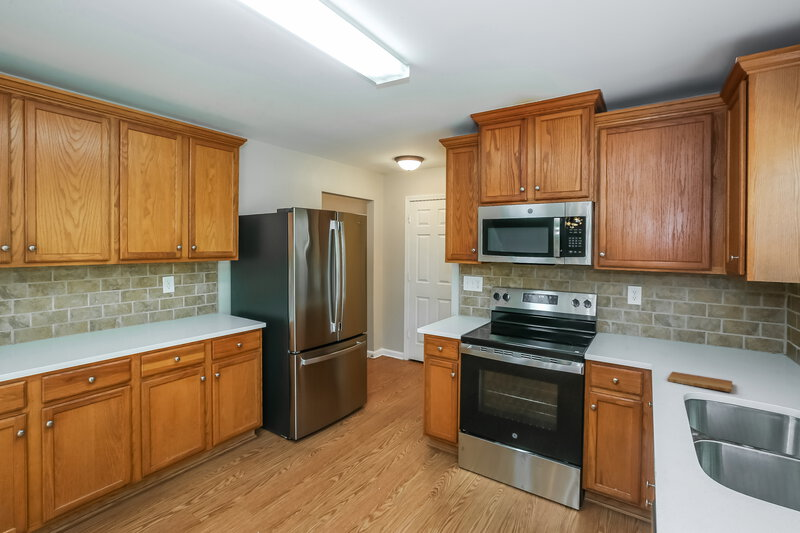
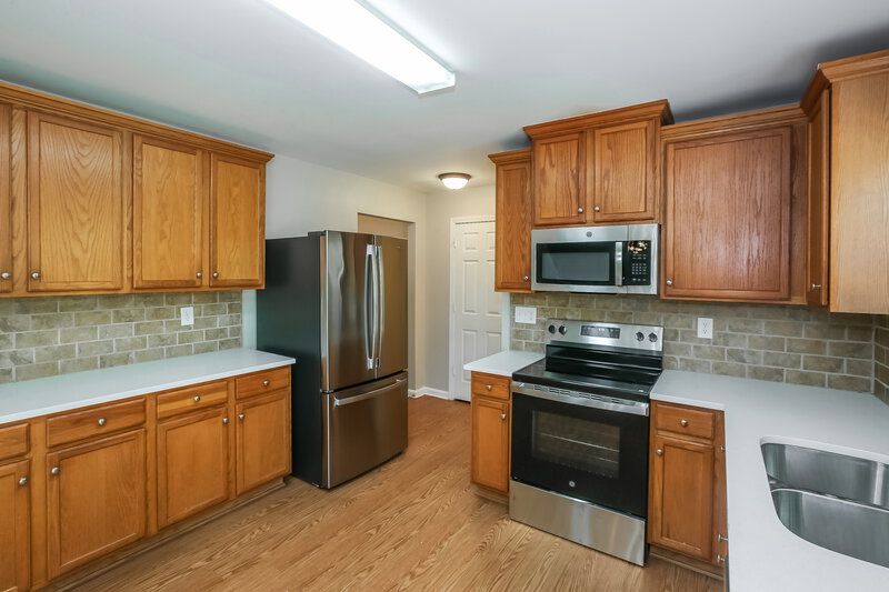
- cutting board [666,371,733,393]
